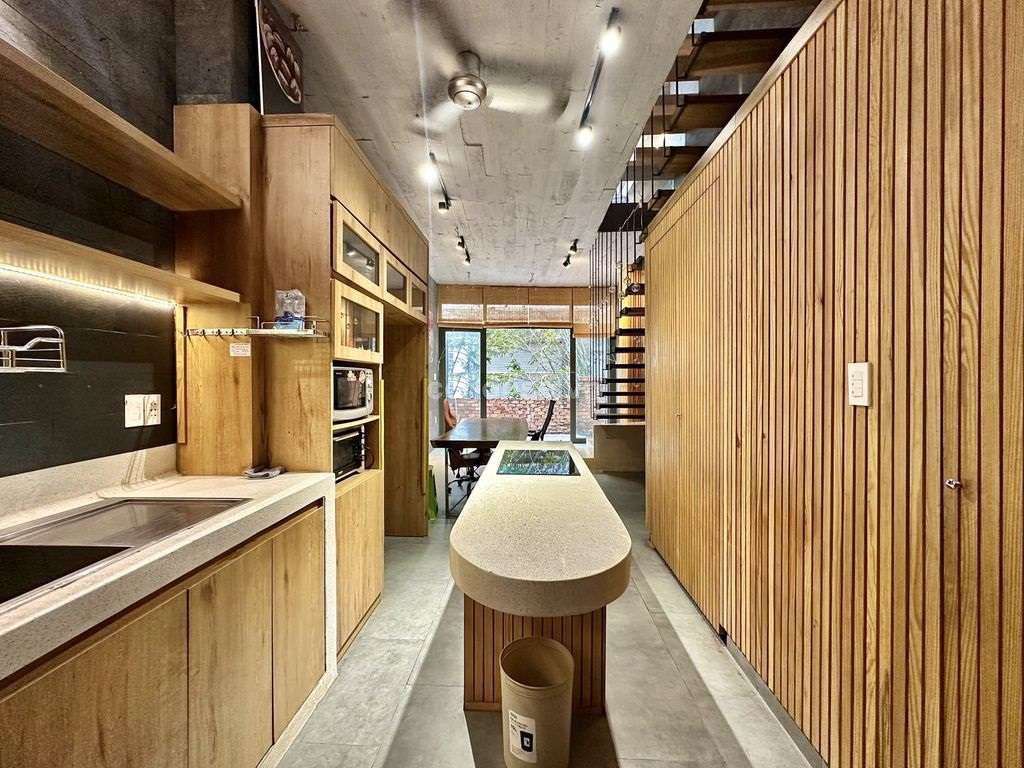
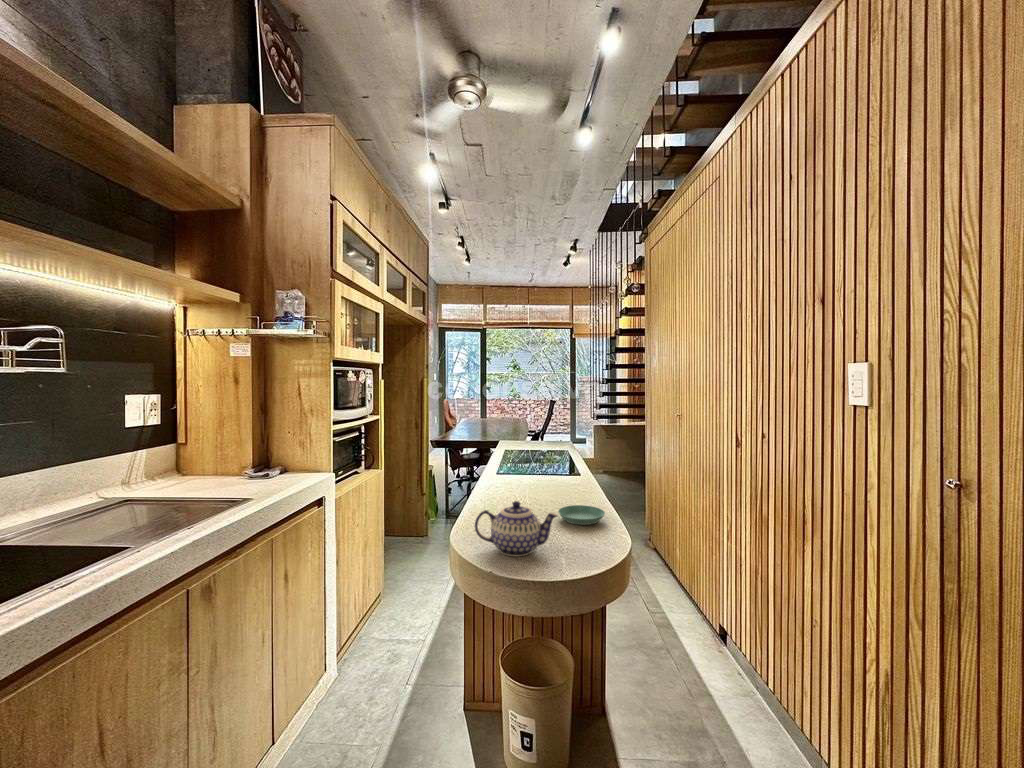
+ saucer [557,504,606,526]
+ teapot [474,500,559,557]
